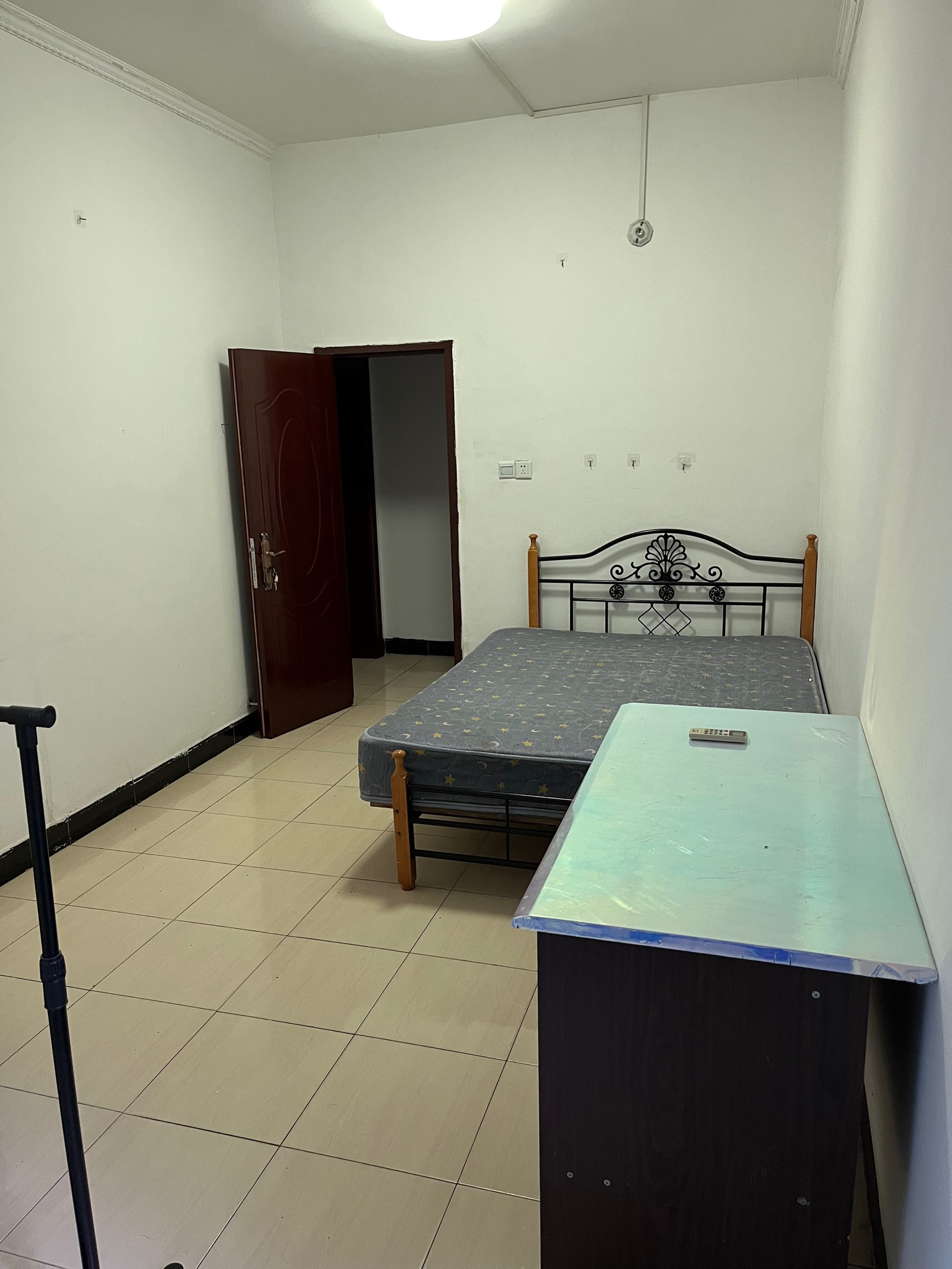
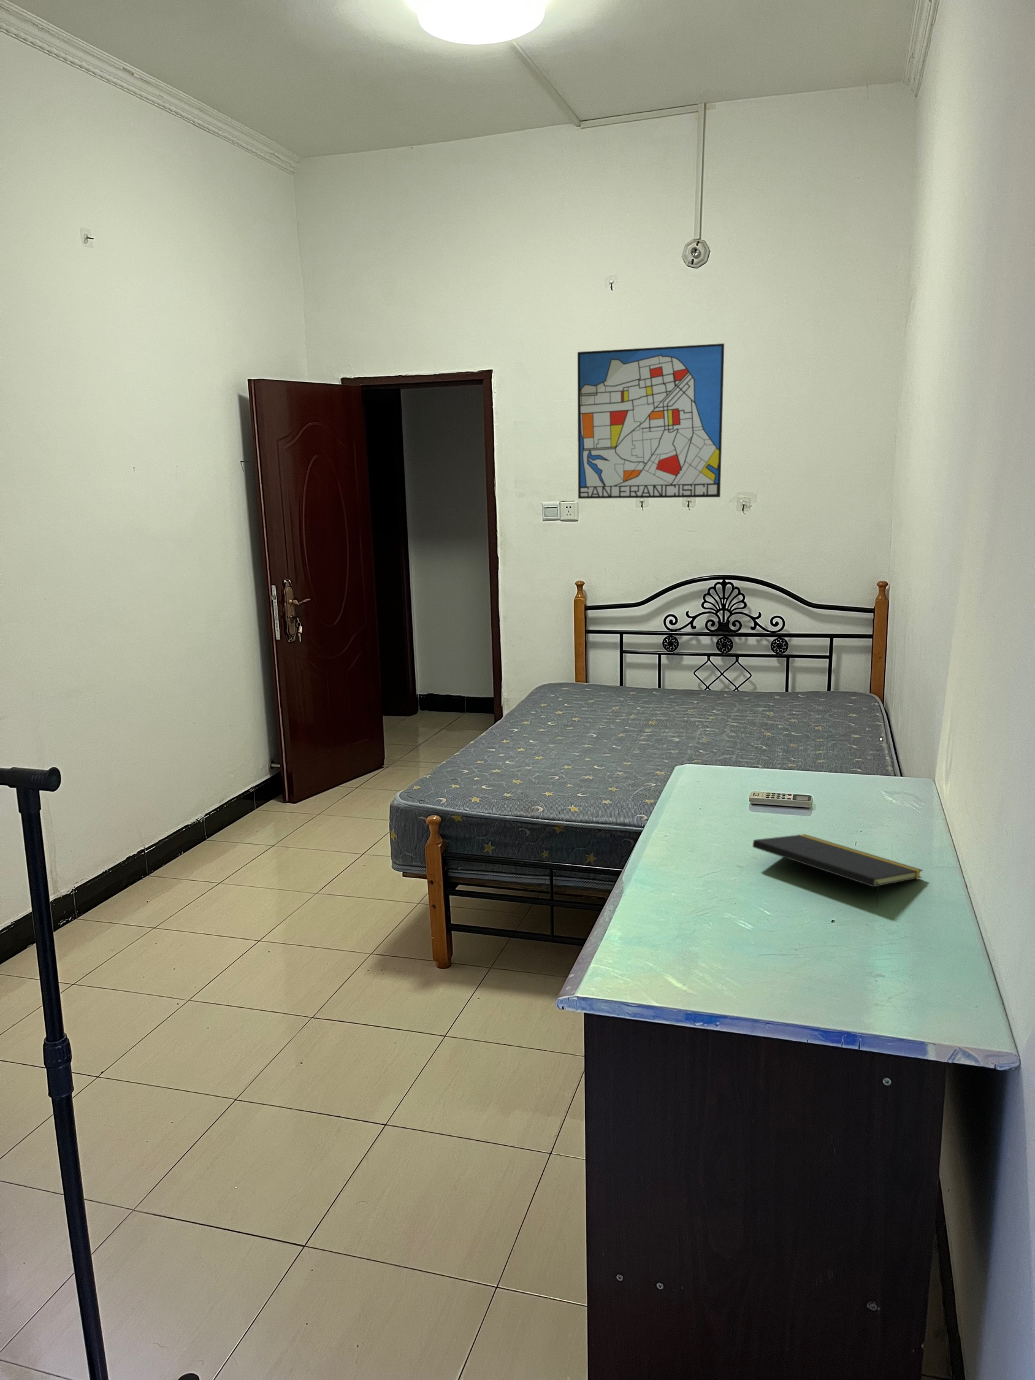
+ wall art [577,343,725,499]
+ notepad [752,833,923,907]
